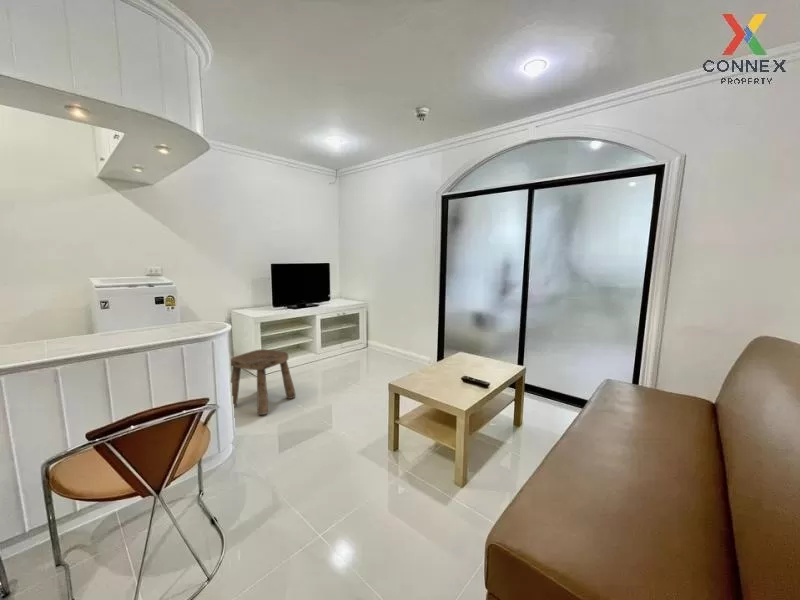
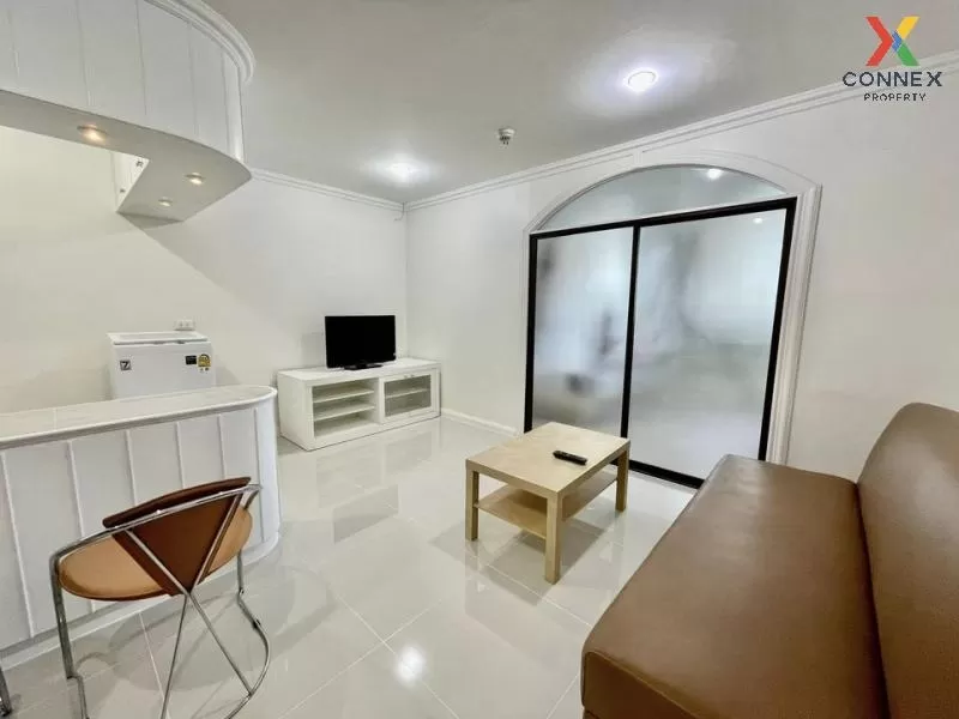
- stool [230,348,297,416]
